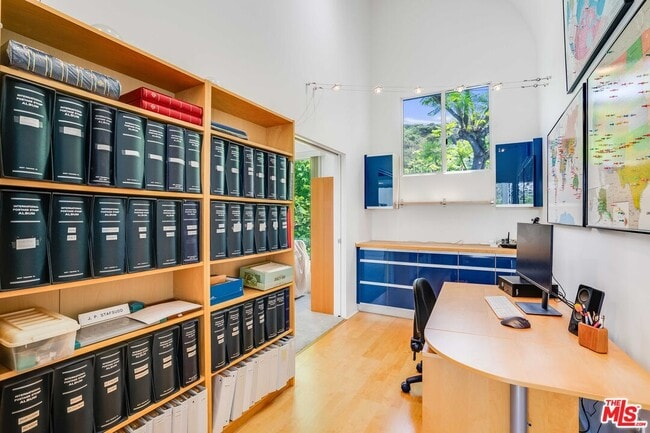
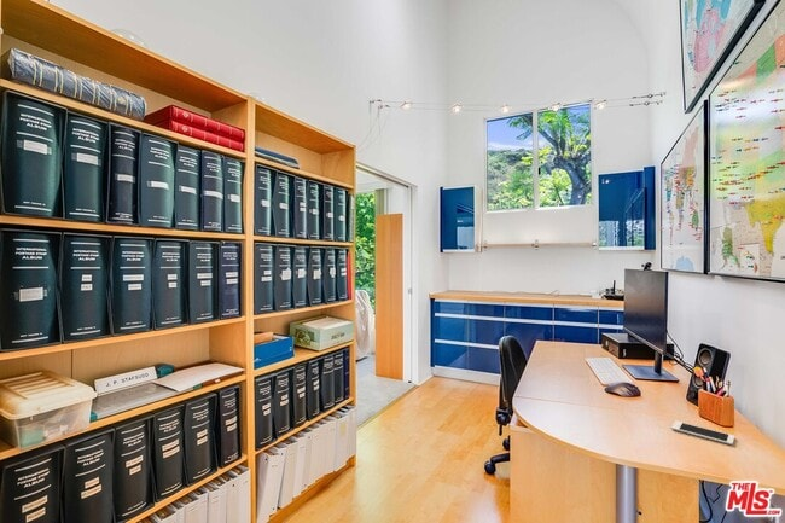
+ cell phone [670,420,735,446]
